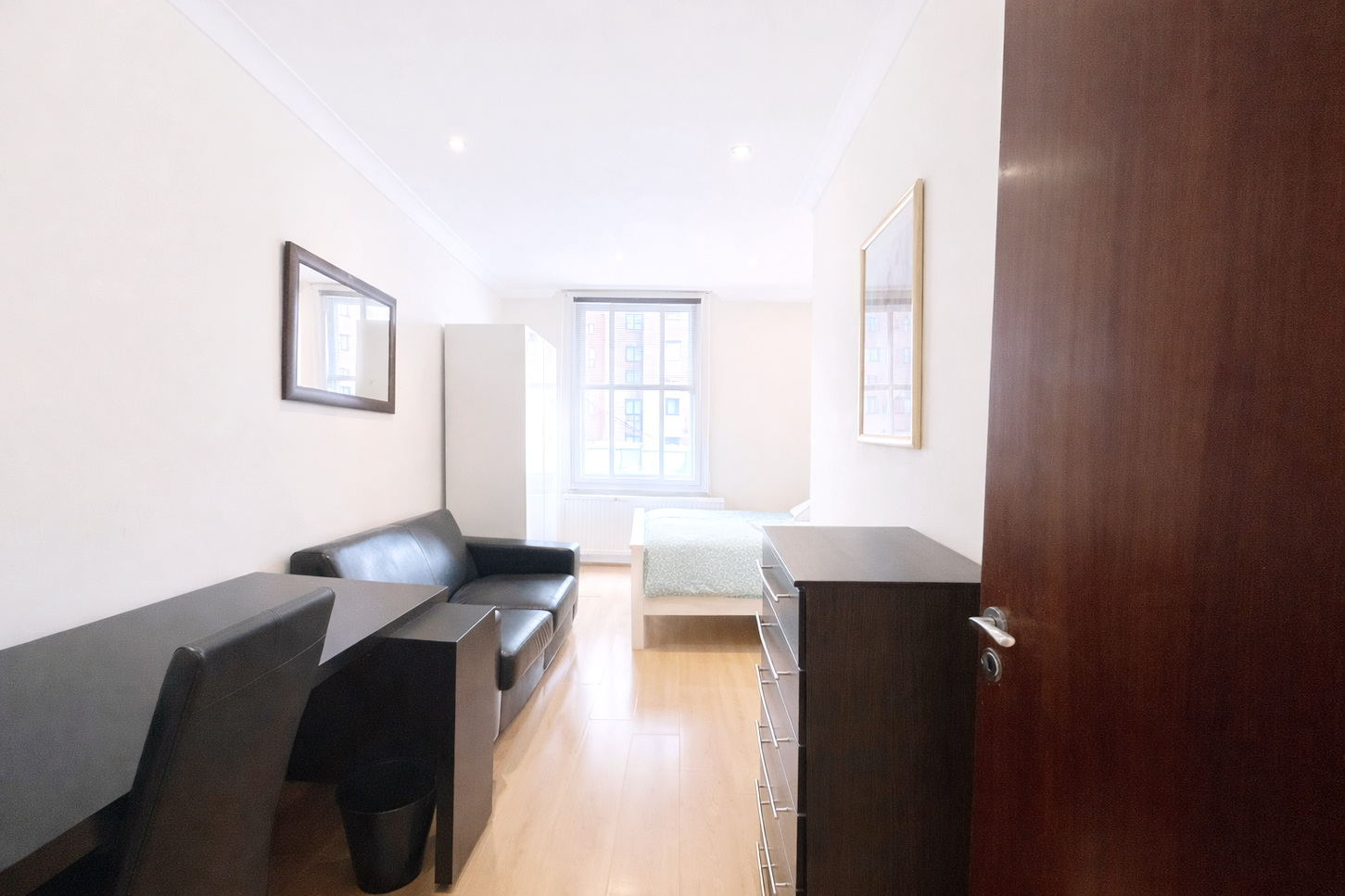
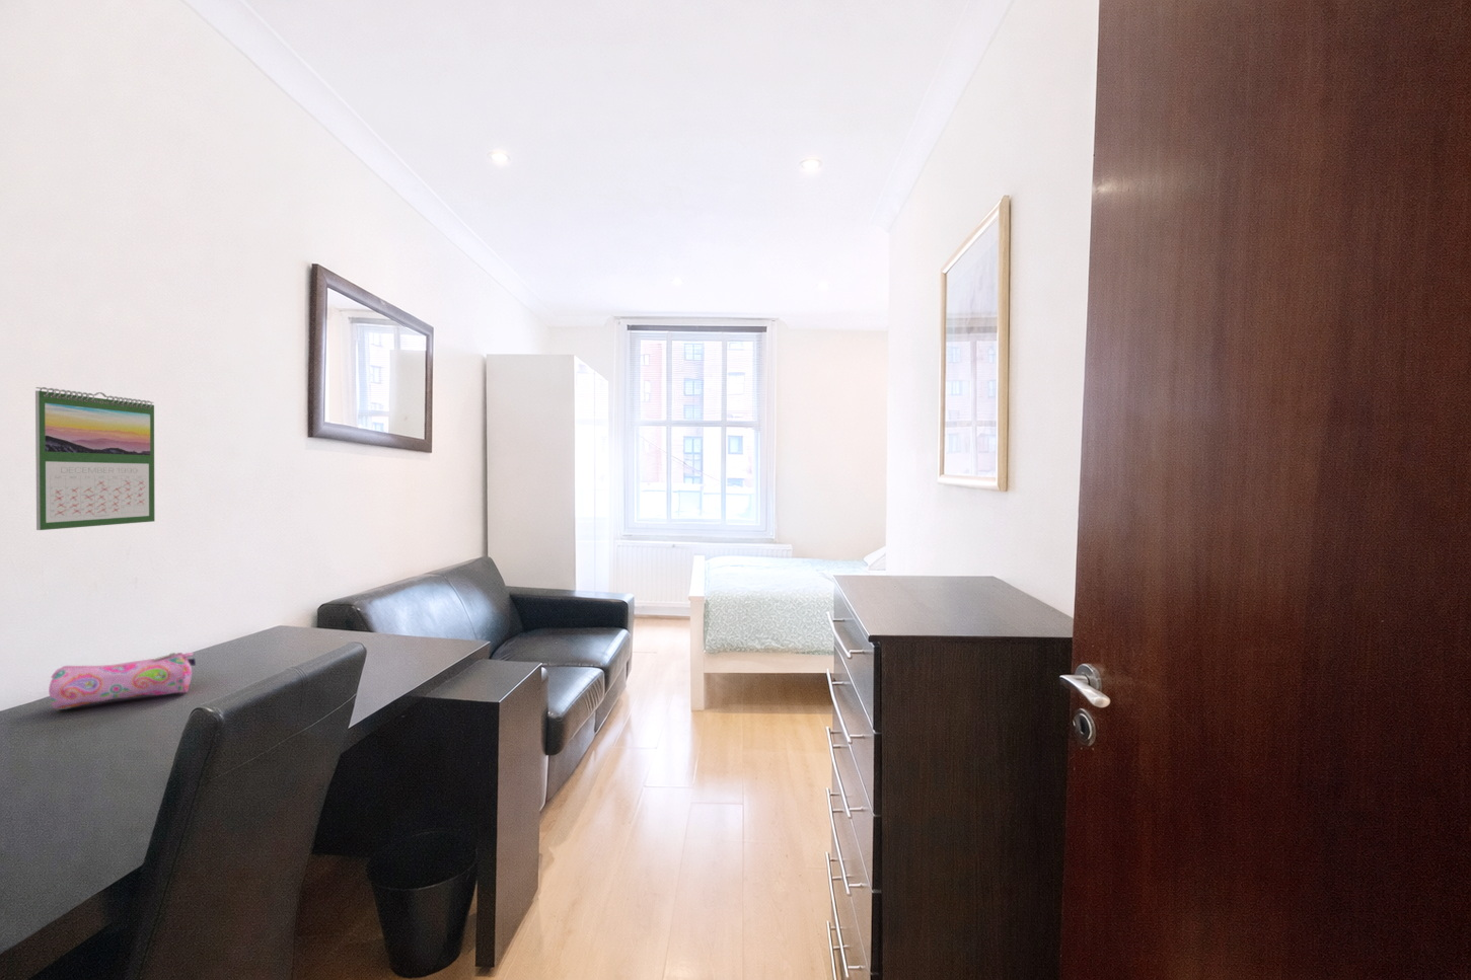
+ pencil case [48,652,197,711]
+ calendar [35,386,156,532]
